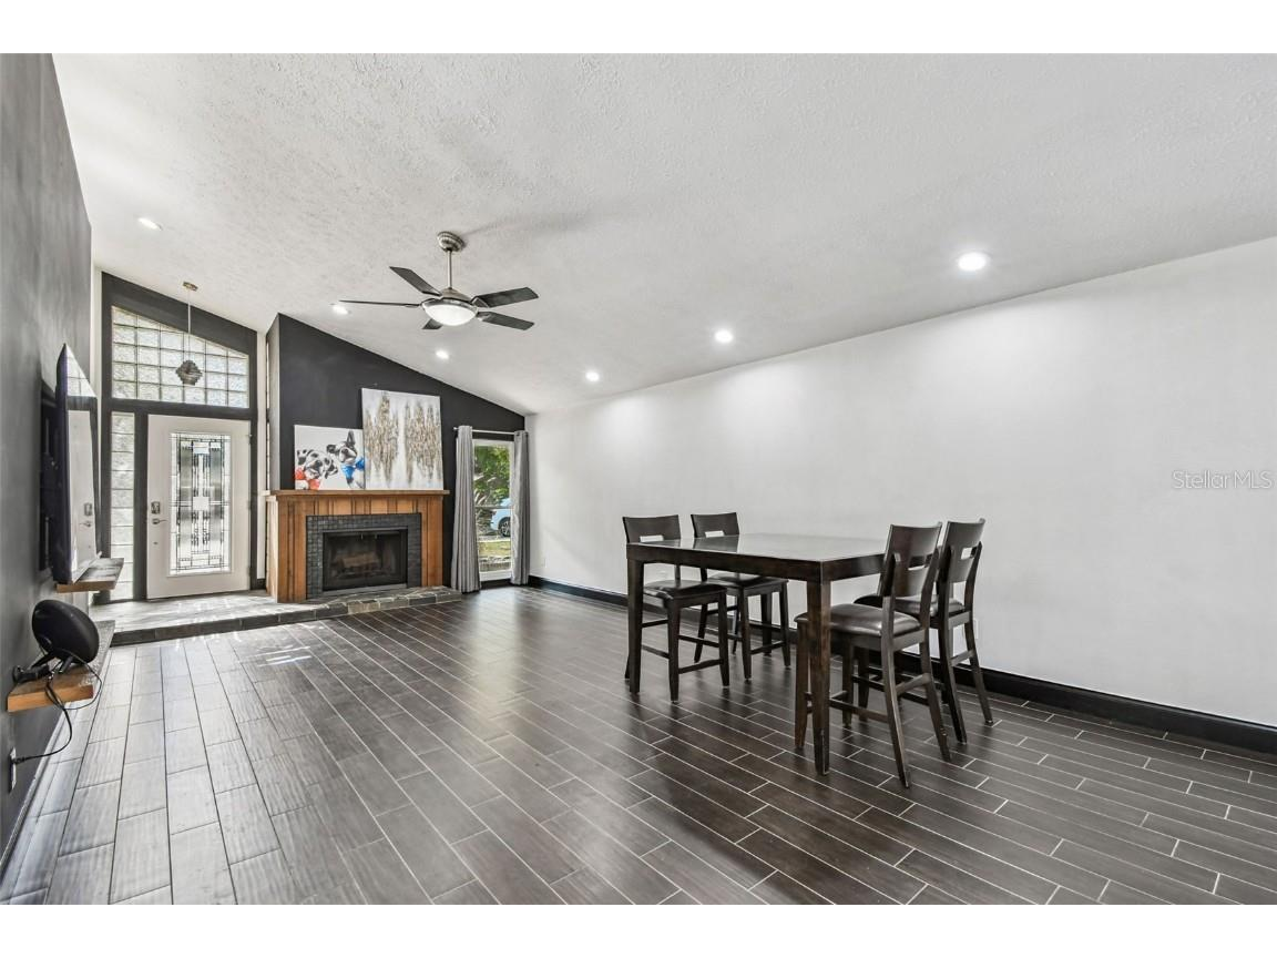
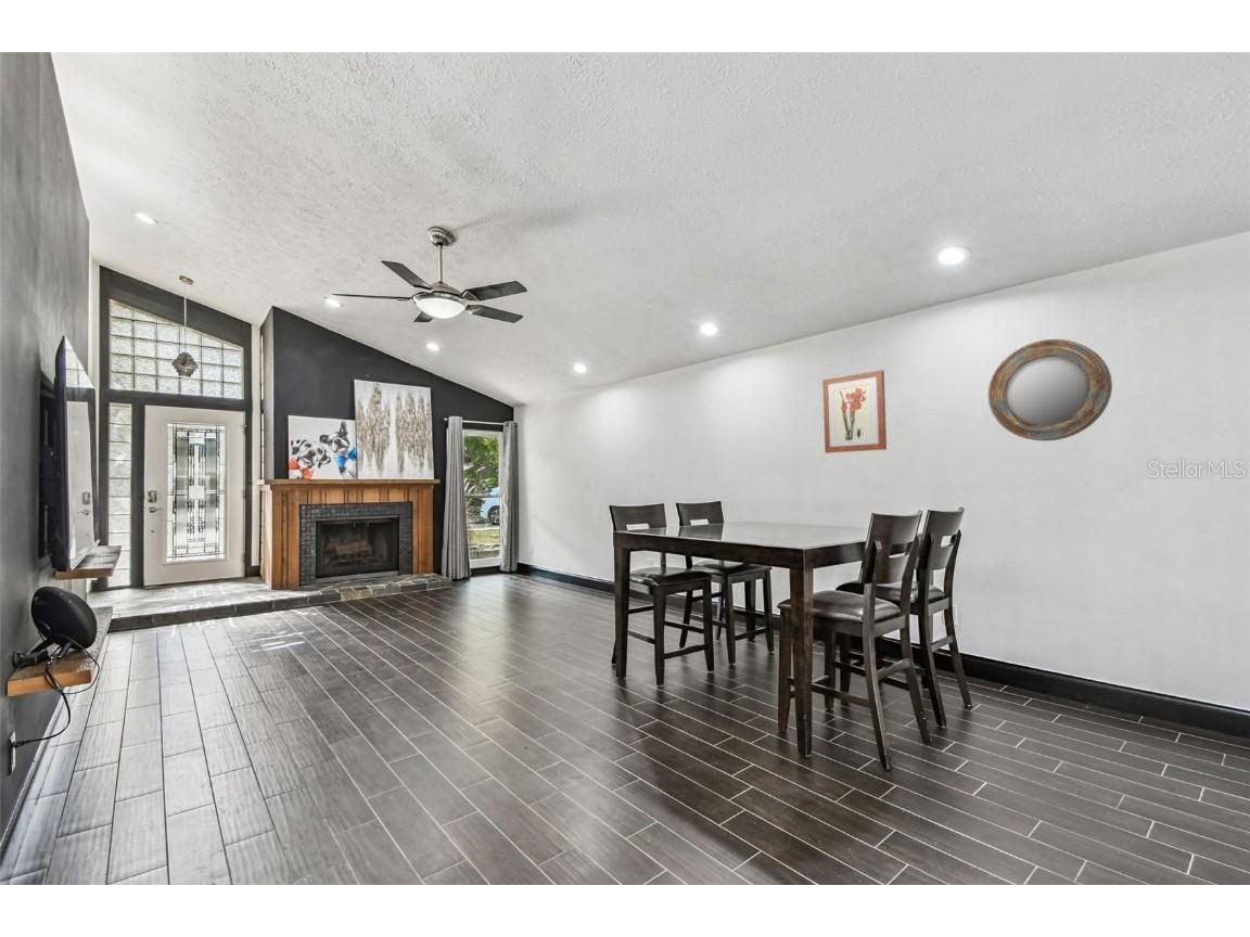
+ home mirror [987,338,1113,442]
+ wall art [821,369,888,454]
